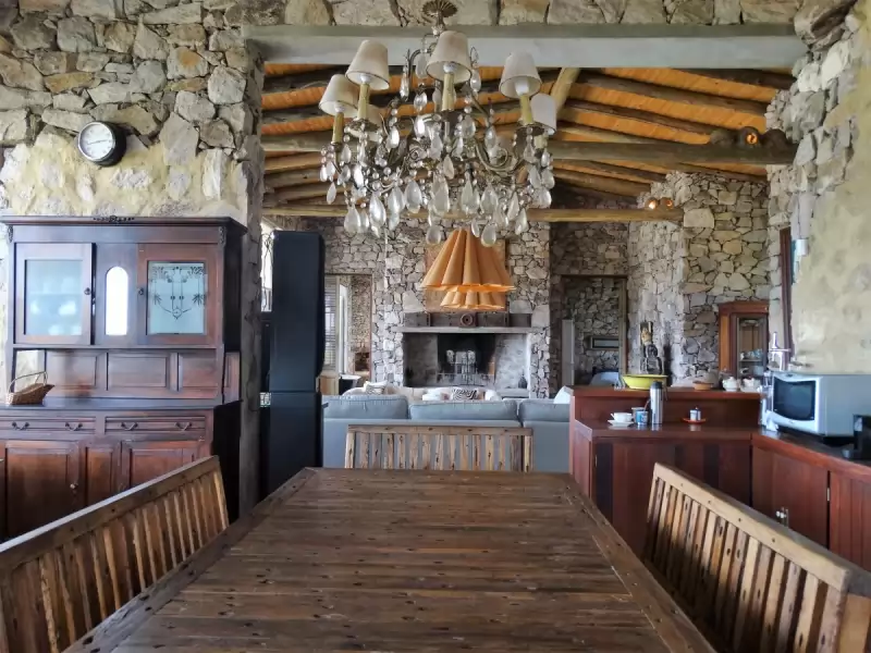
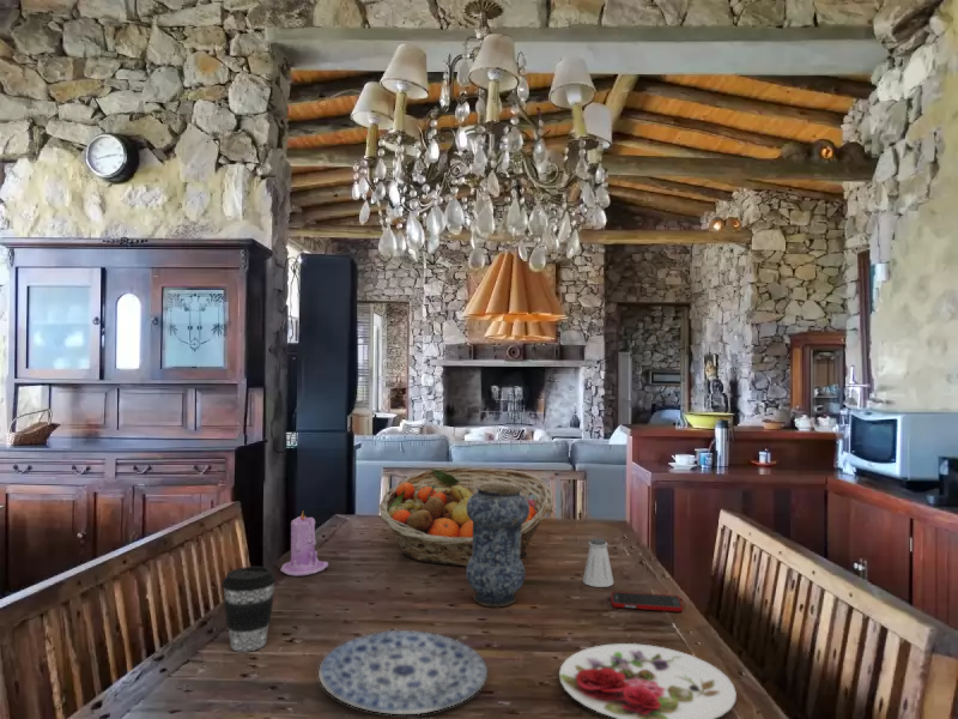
+ plate [558,642,738,719]
+ coffee cup [220,566,277,653]
+ fruit basket [377,466,554,567]
+ candle [279,512,329,578]
+ plate [317,629,489,715]
+ saltshaker [582,537,614,588]
+ cell phone [610,591,684,612]
+ vase [465,483,529,608]
